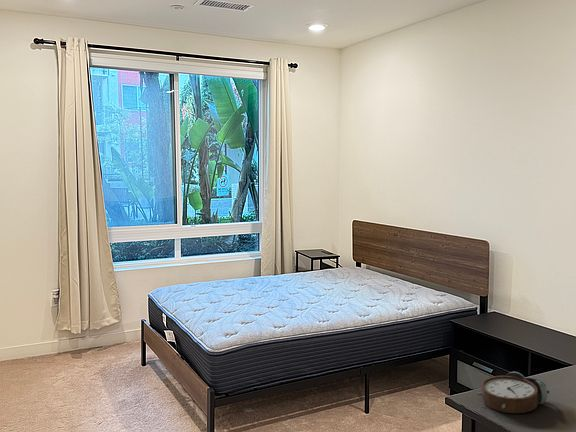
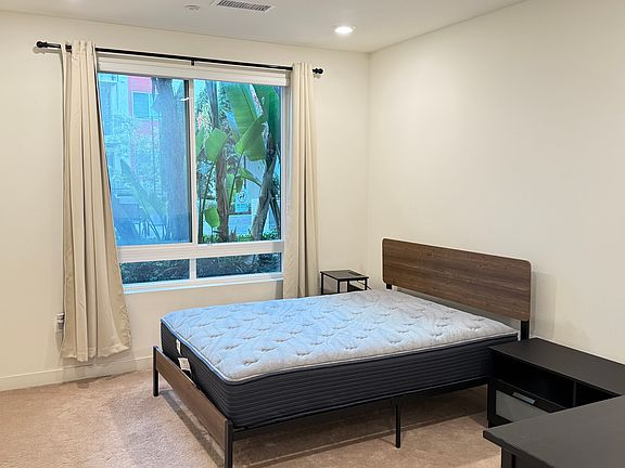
- alarm clock [475,371,550,414]
